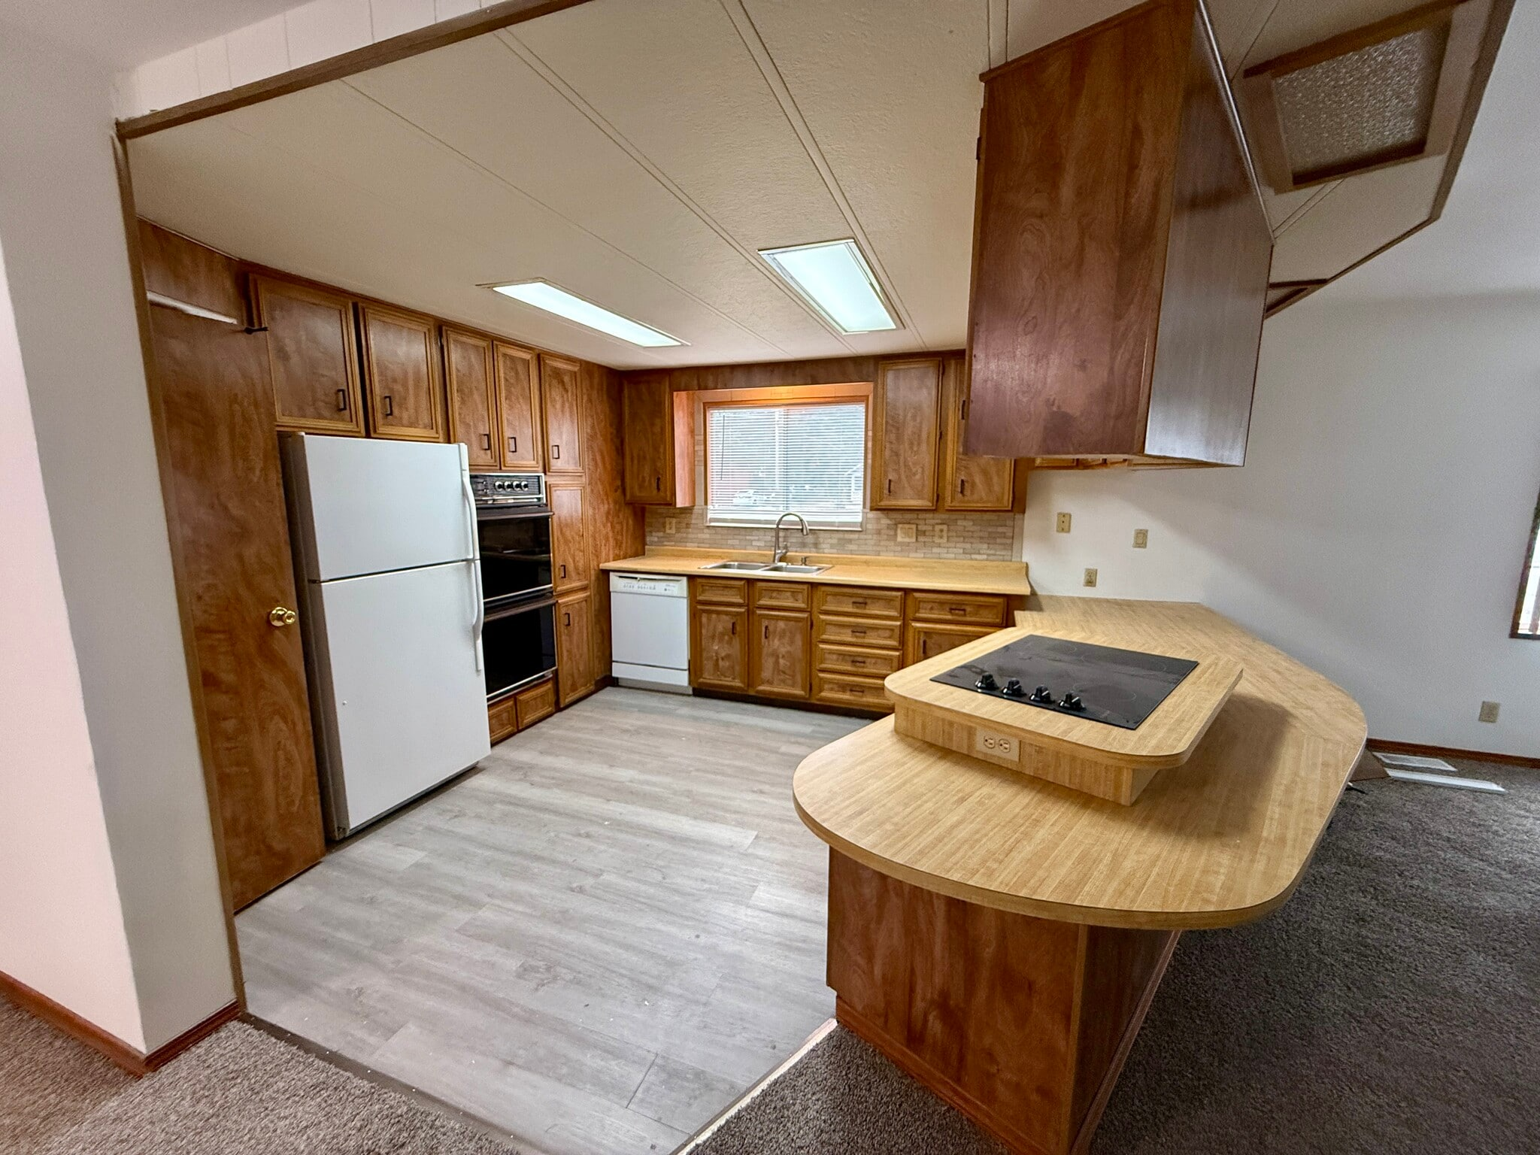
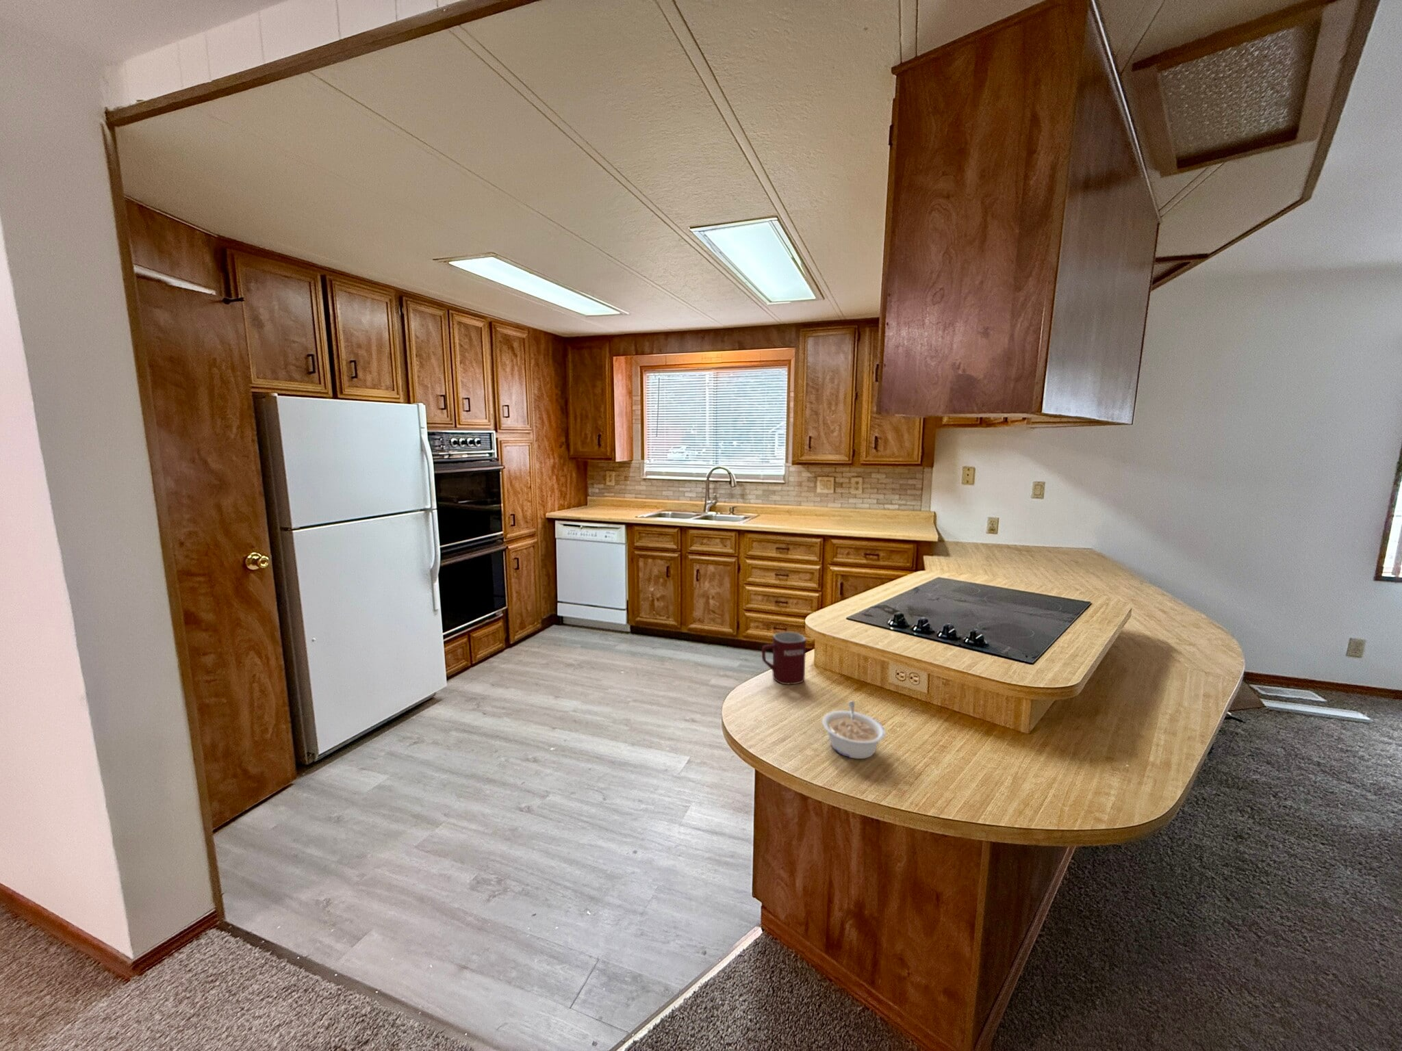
+ legume [821,701,886,760]
+ mug [762,631,807,684]
